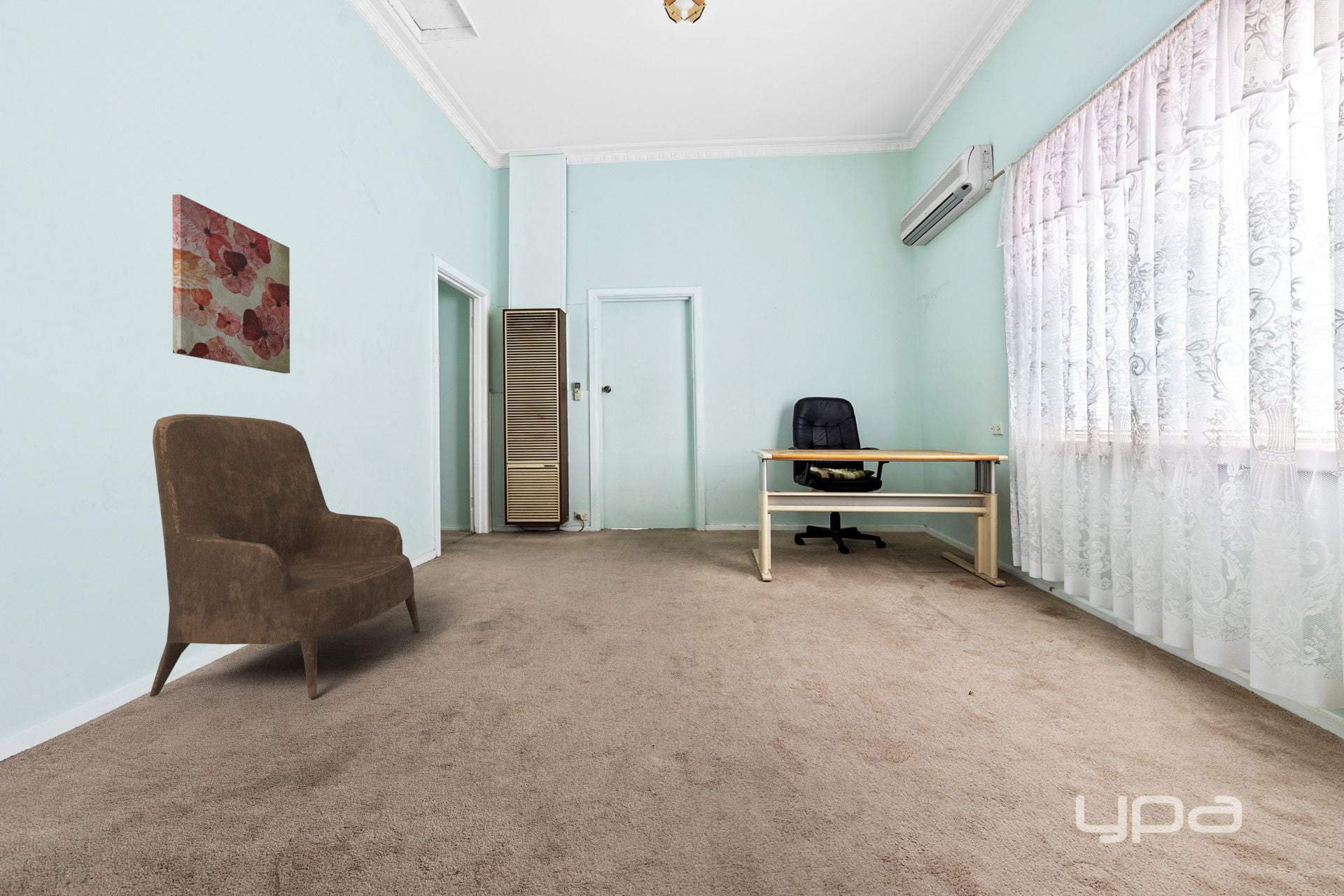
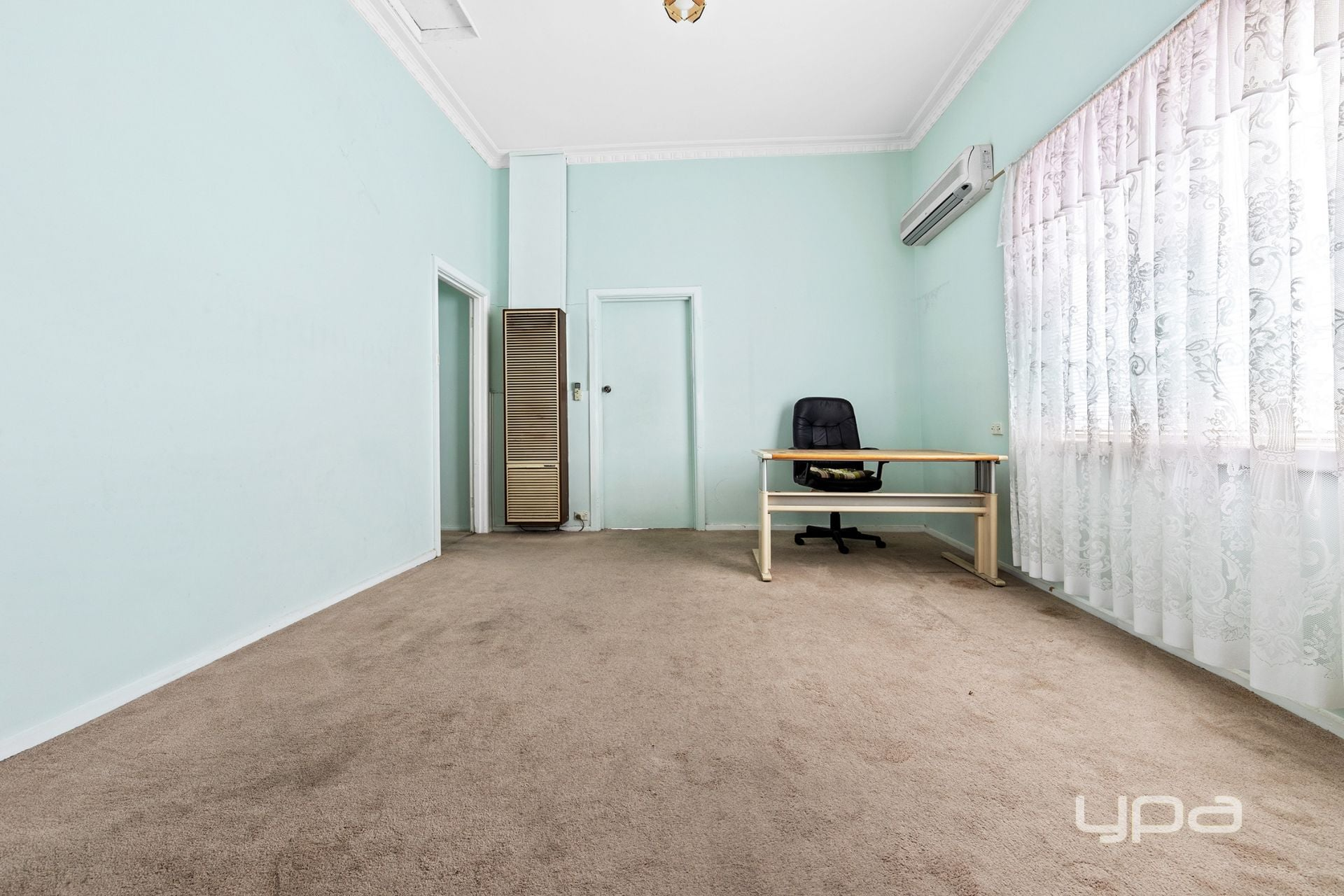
- armchair [149,414,421,699]
- wall art [172,194,290,374]
